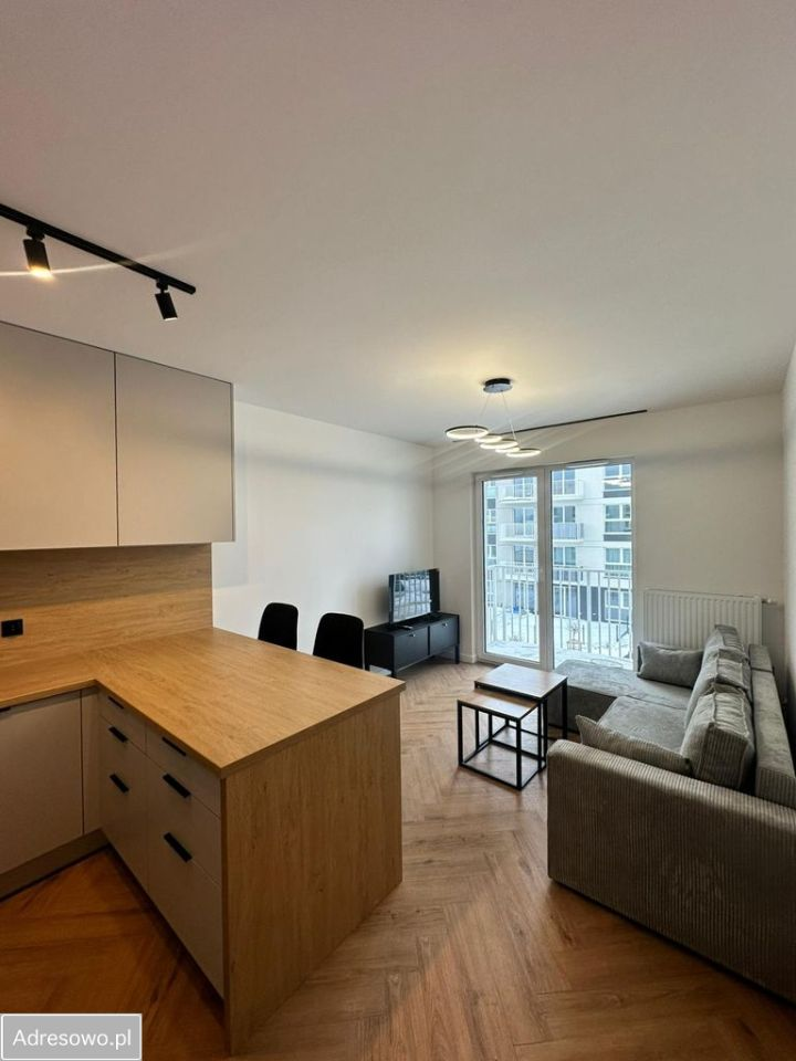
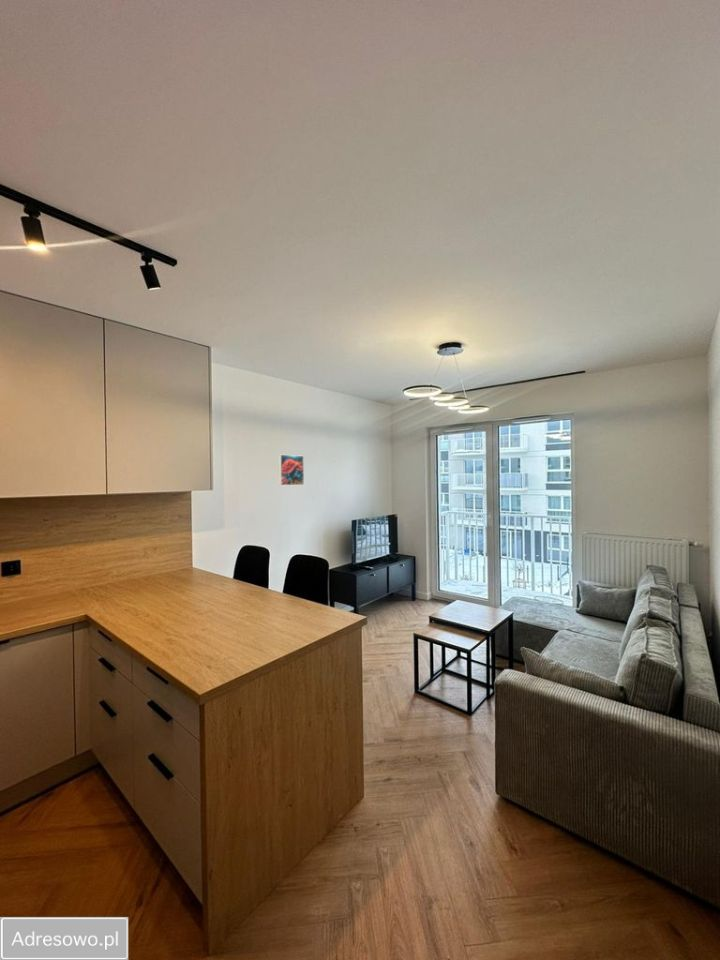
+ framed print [278,454,305,486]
